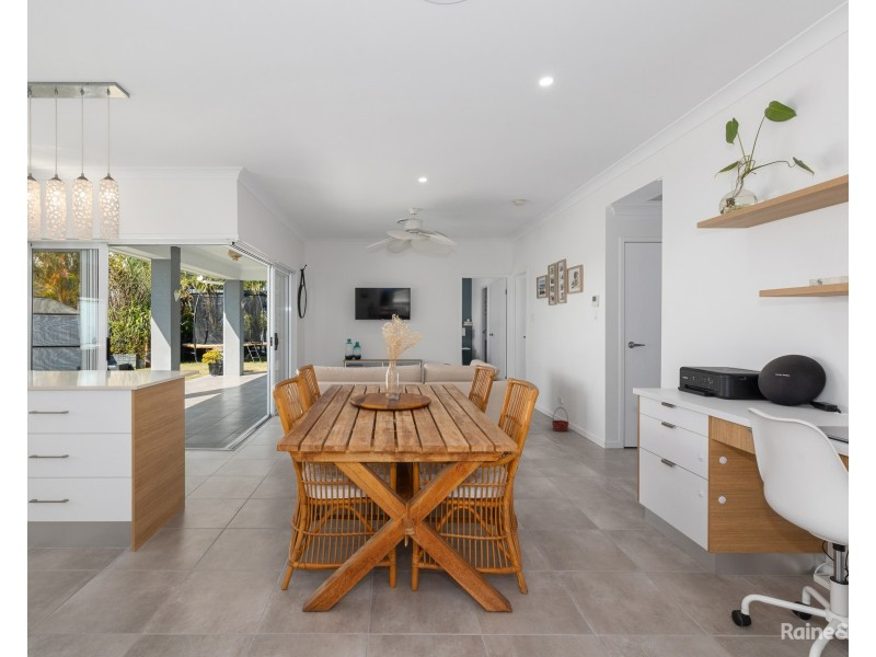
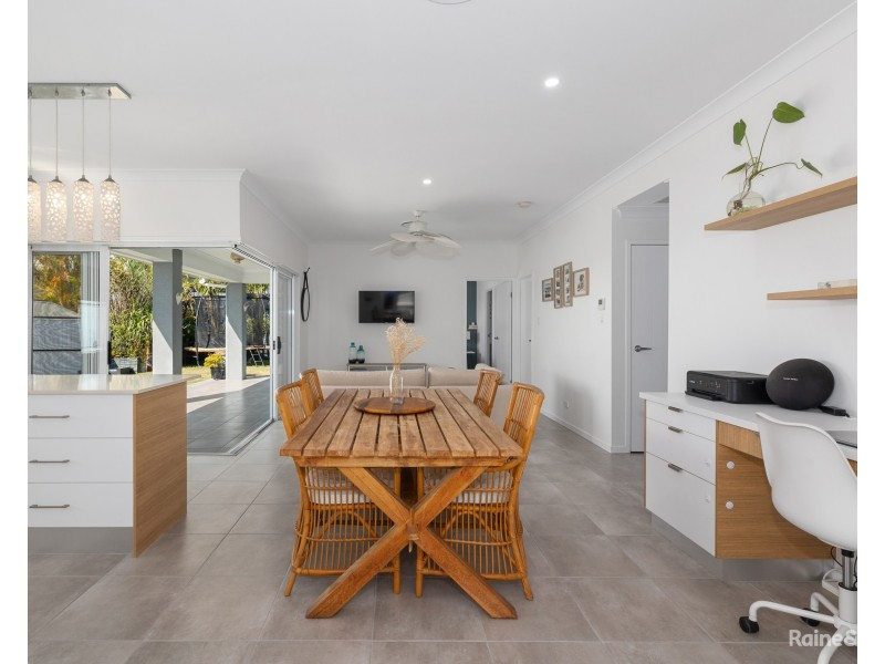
- basket [551,406,570,433]
